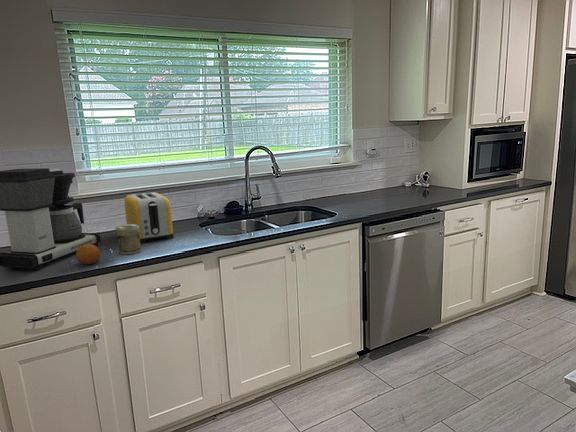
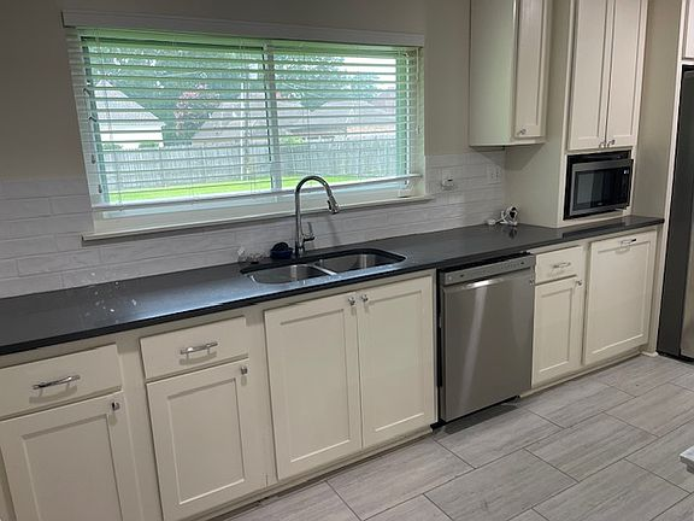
- fruit [75,244,101,265]
- coffee maker [0,167,102,271]
- toaster [124,191,174,244]
- jar [115,223,142,255]
